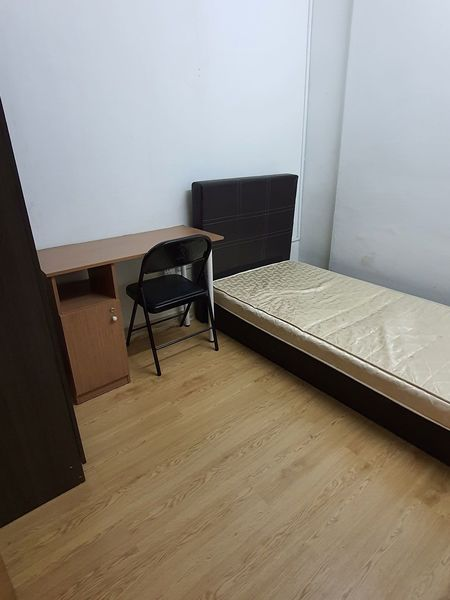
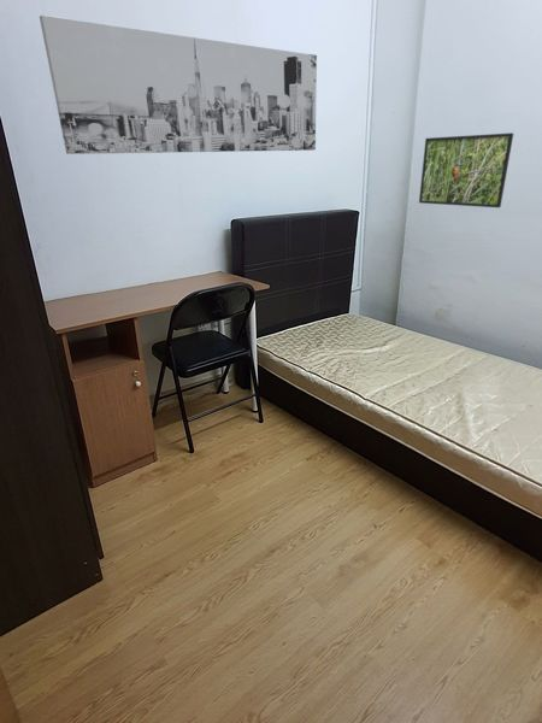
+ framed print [418,131,514,208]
+ wall art [39,13,318,155]
